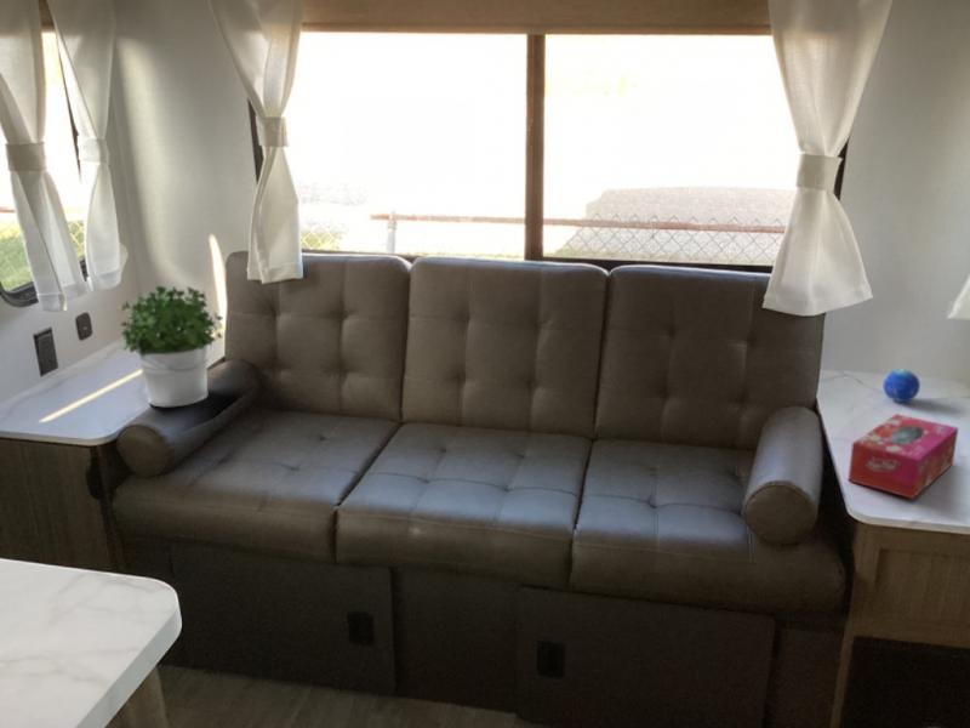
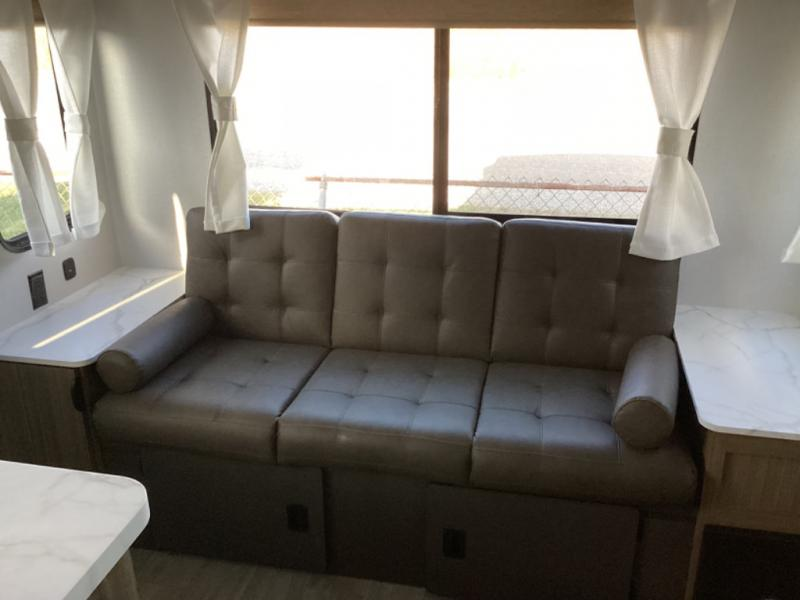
- decorative orb [881,368,921,403]
- tissue box [846,413,960,500]
- potted plant [119,285,224,408]
